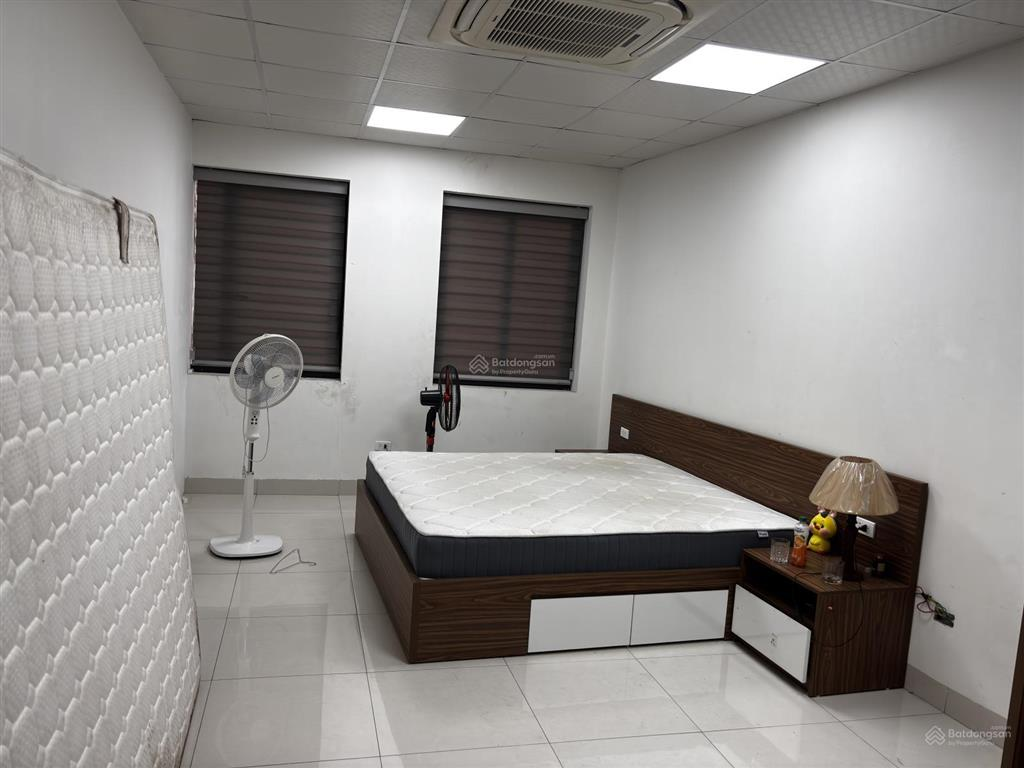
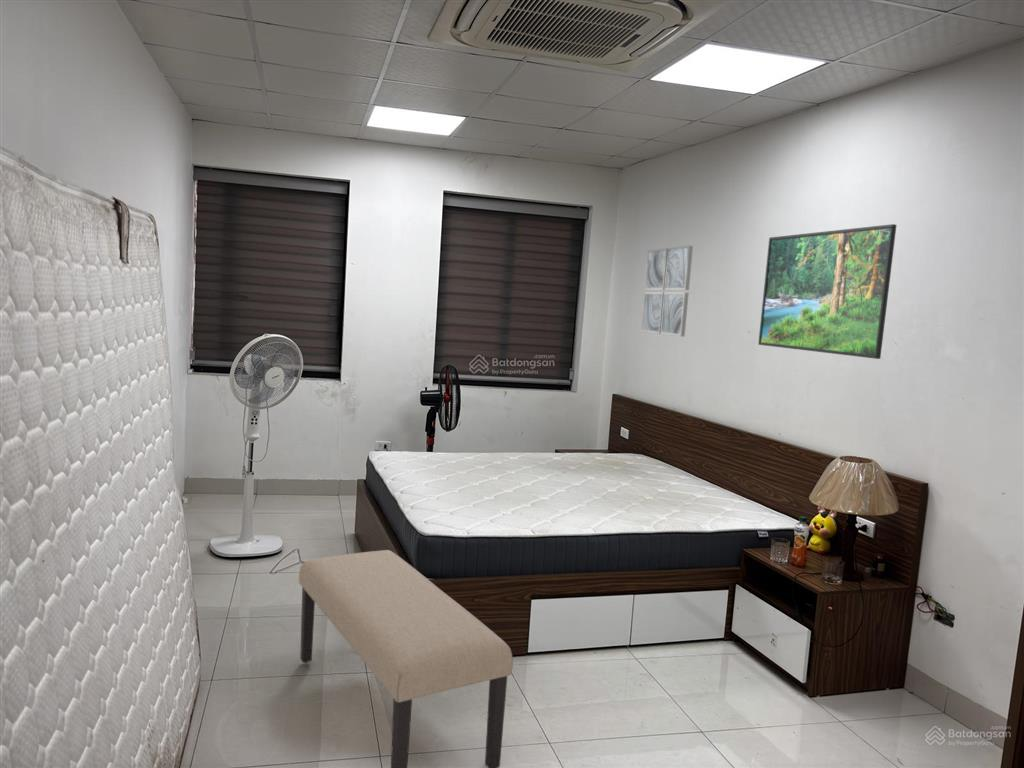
+ bench [298,549,514,768]
+ wall art [640,245,694,338]
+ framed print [757,223,897,360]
